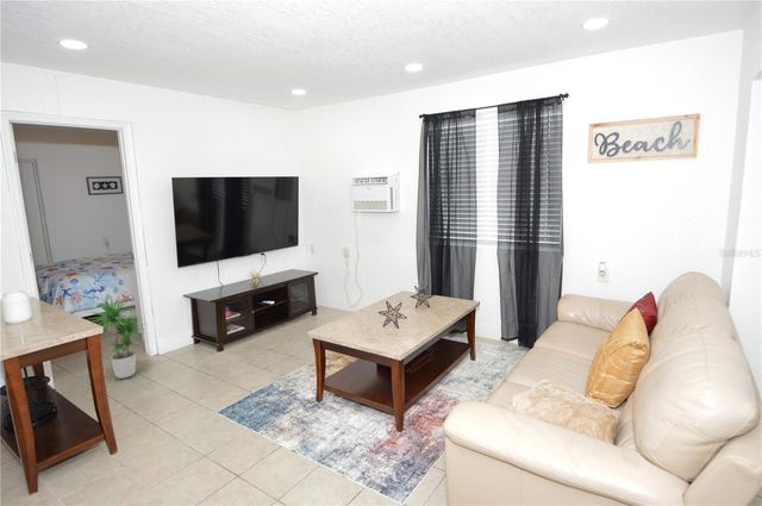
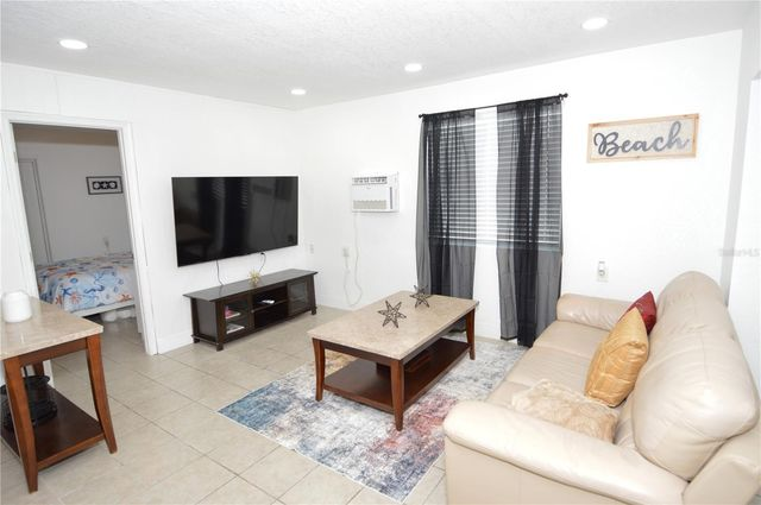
- potted plant [88,295,150,380]
